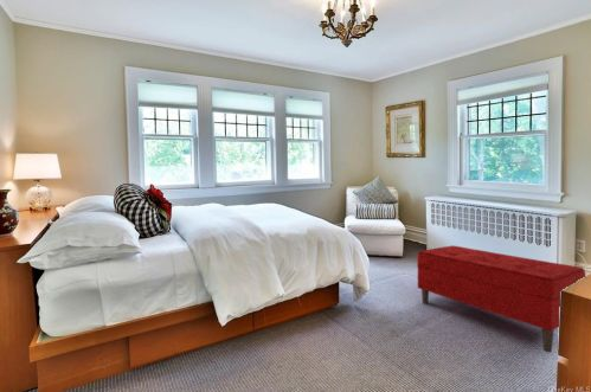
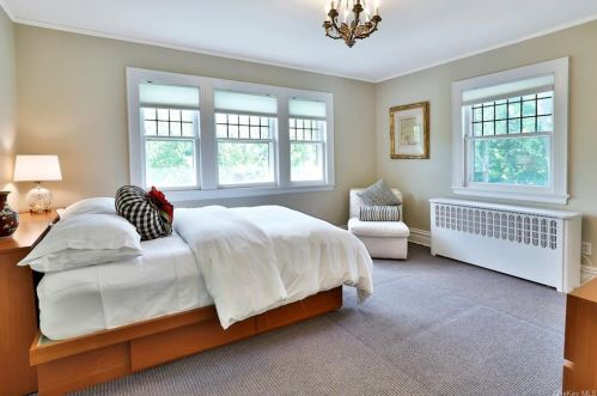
- bench [416,244,586,354]
